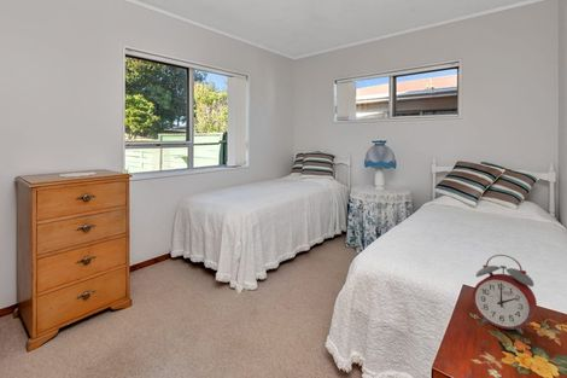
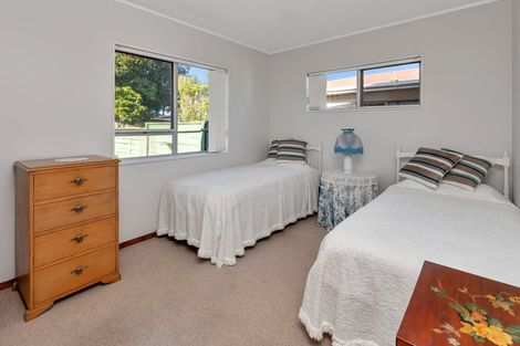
- alarm clock [472,254,538,335]
